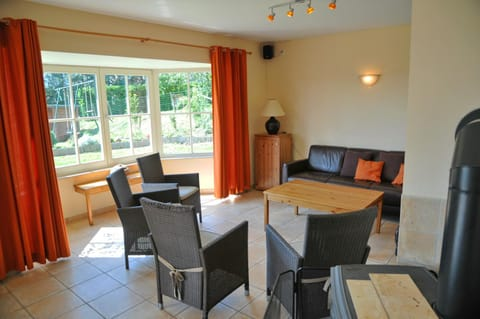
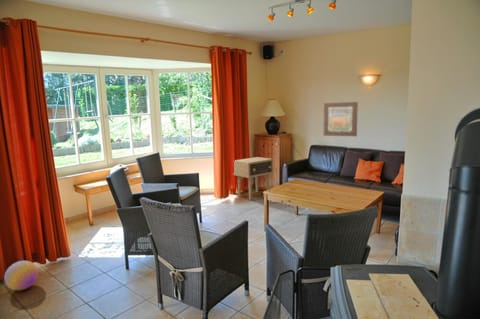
+ ball [3,260,39,291]
+ side table [233,156,274,201]
+ wall art [323,101,359,137]
